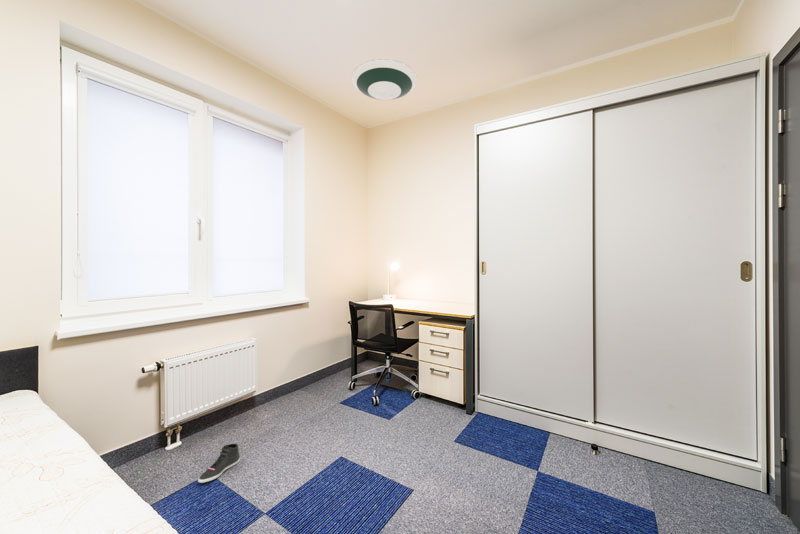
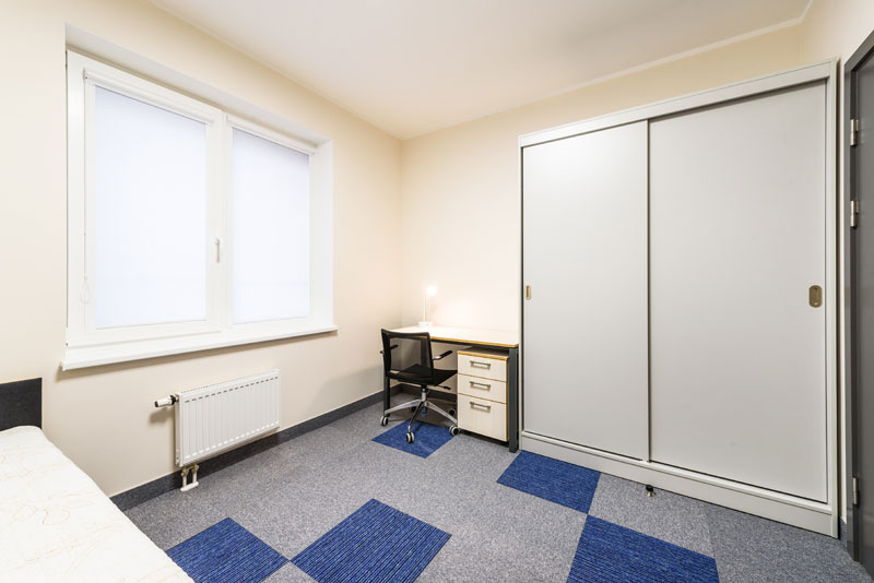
- sneaker [197,443,241,484]
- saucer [351,58,418,101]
